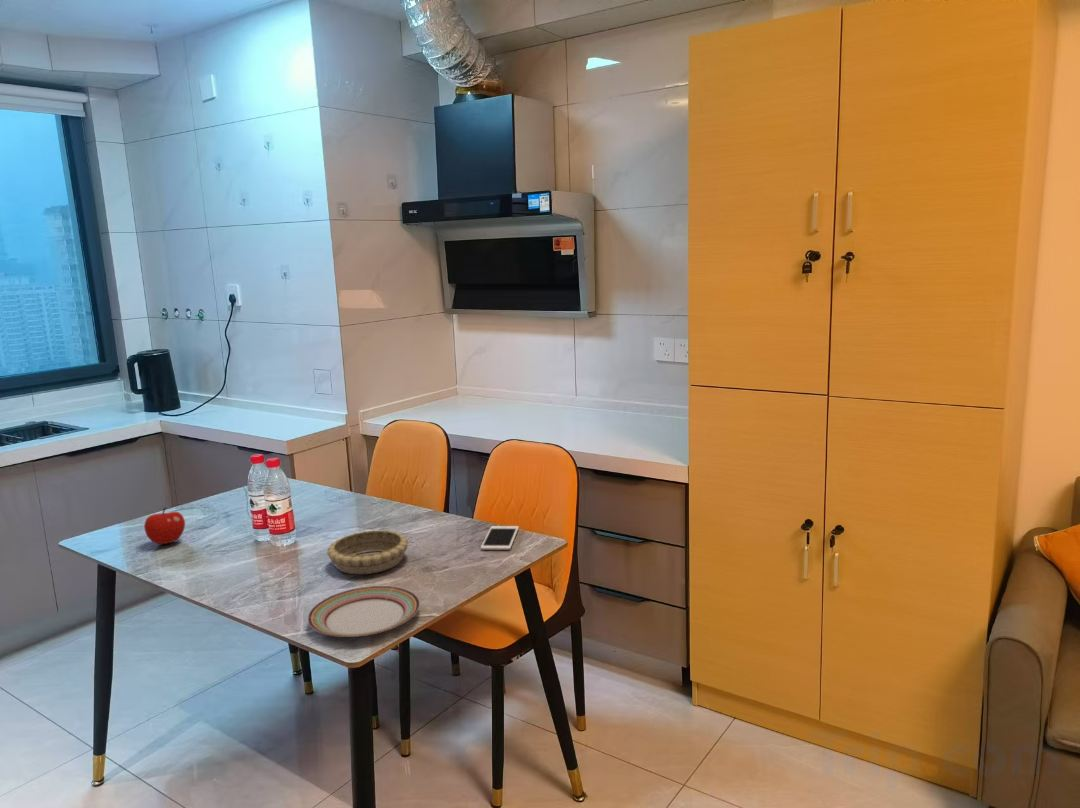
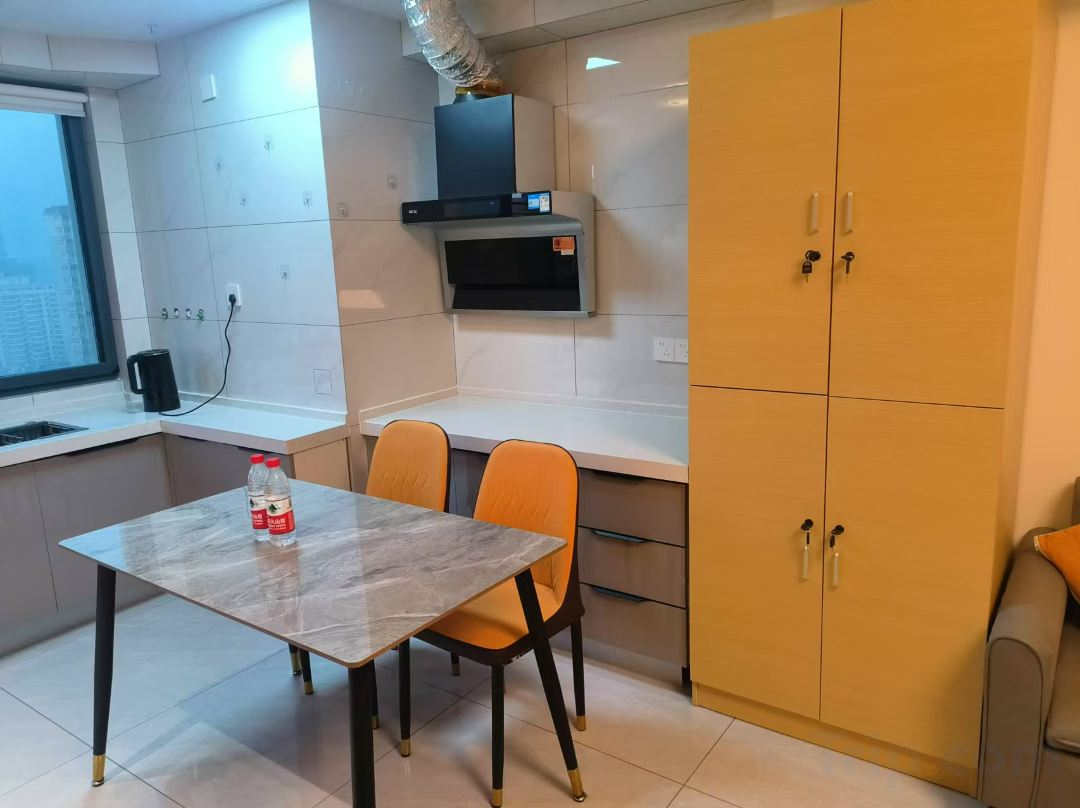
- fruit [143,506,186,545]
- plate [307,585,421,638]
- cell phone [480,525,520,551]
- decorative bowl [326,529,410,575]
